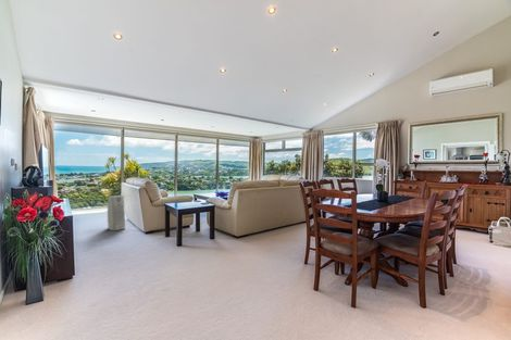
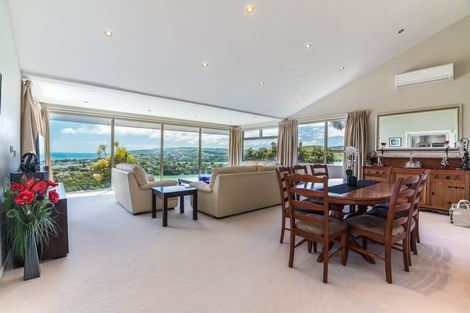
- air purifier [107,194,126,231]
